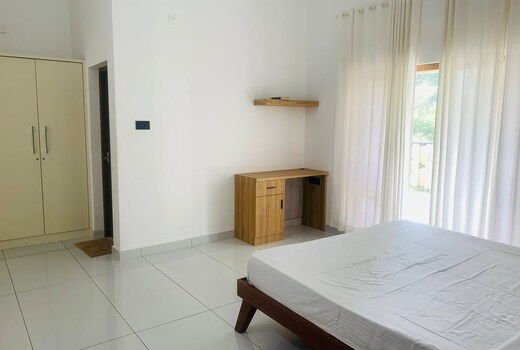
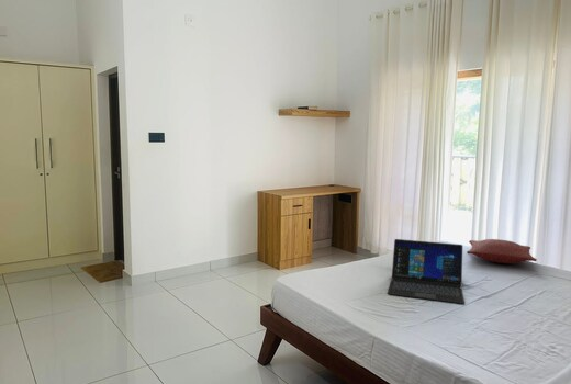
+ laptop [387,238,466,305]
+ pillow [466,238,538,264]
